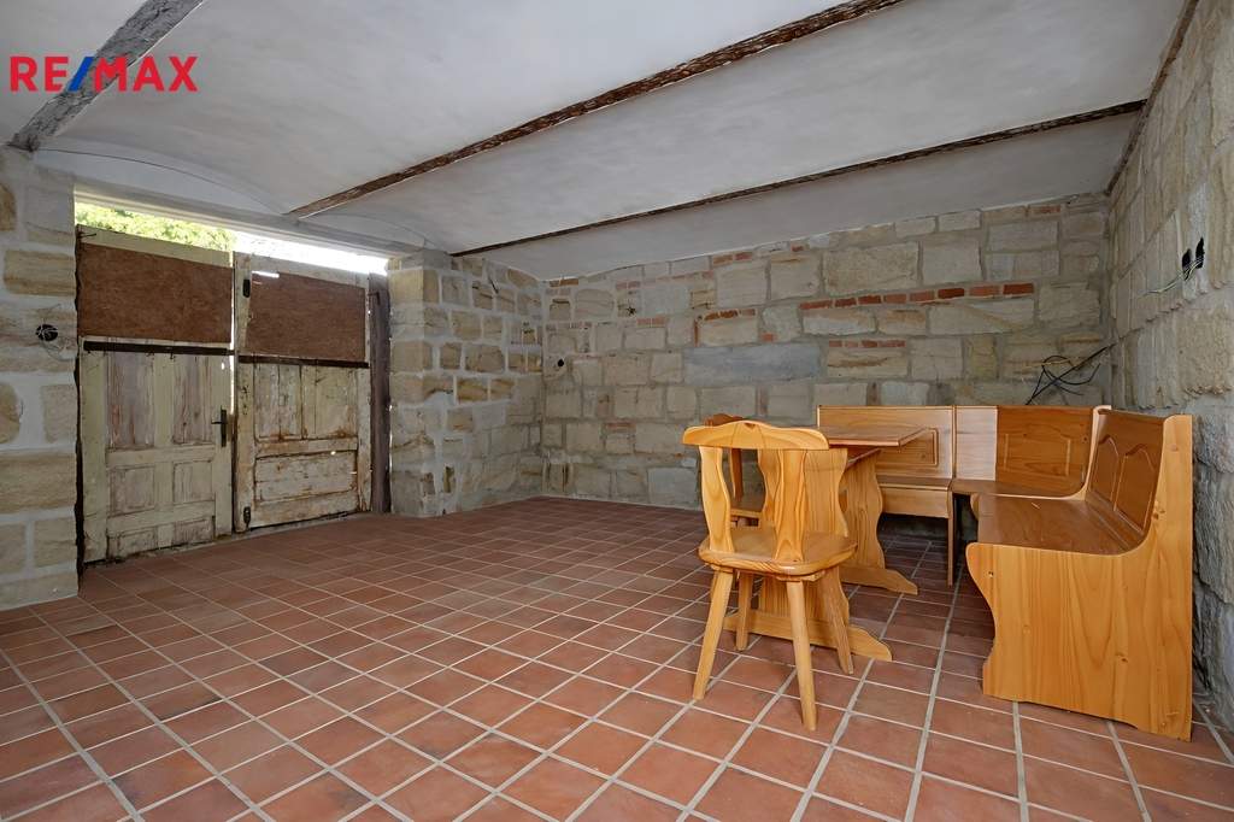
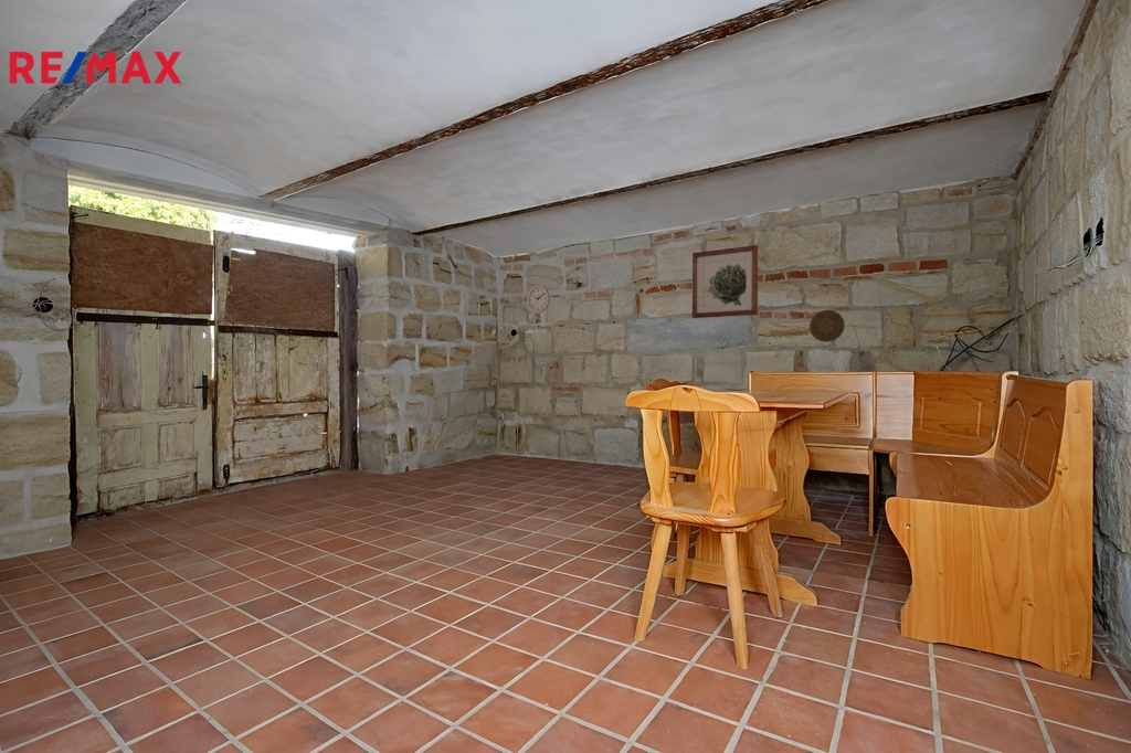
+ wall art [691,244,759,319]
+ wall clock [526,284,551,315]
+ decorative plate [808,309,846,343]
